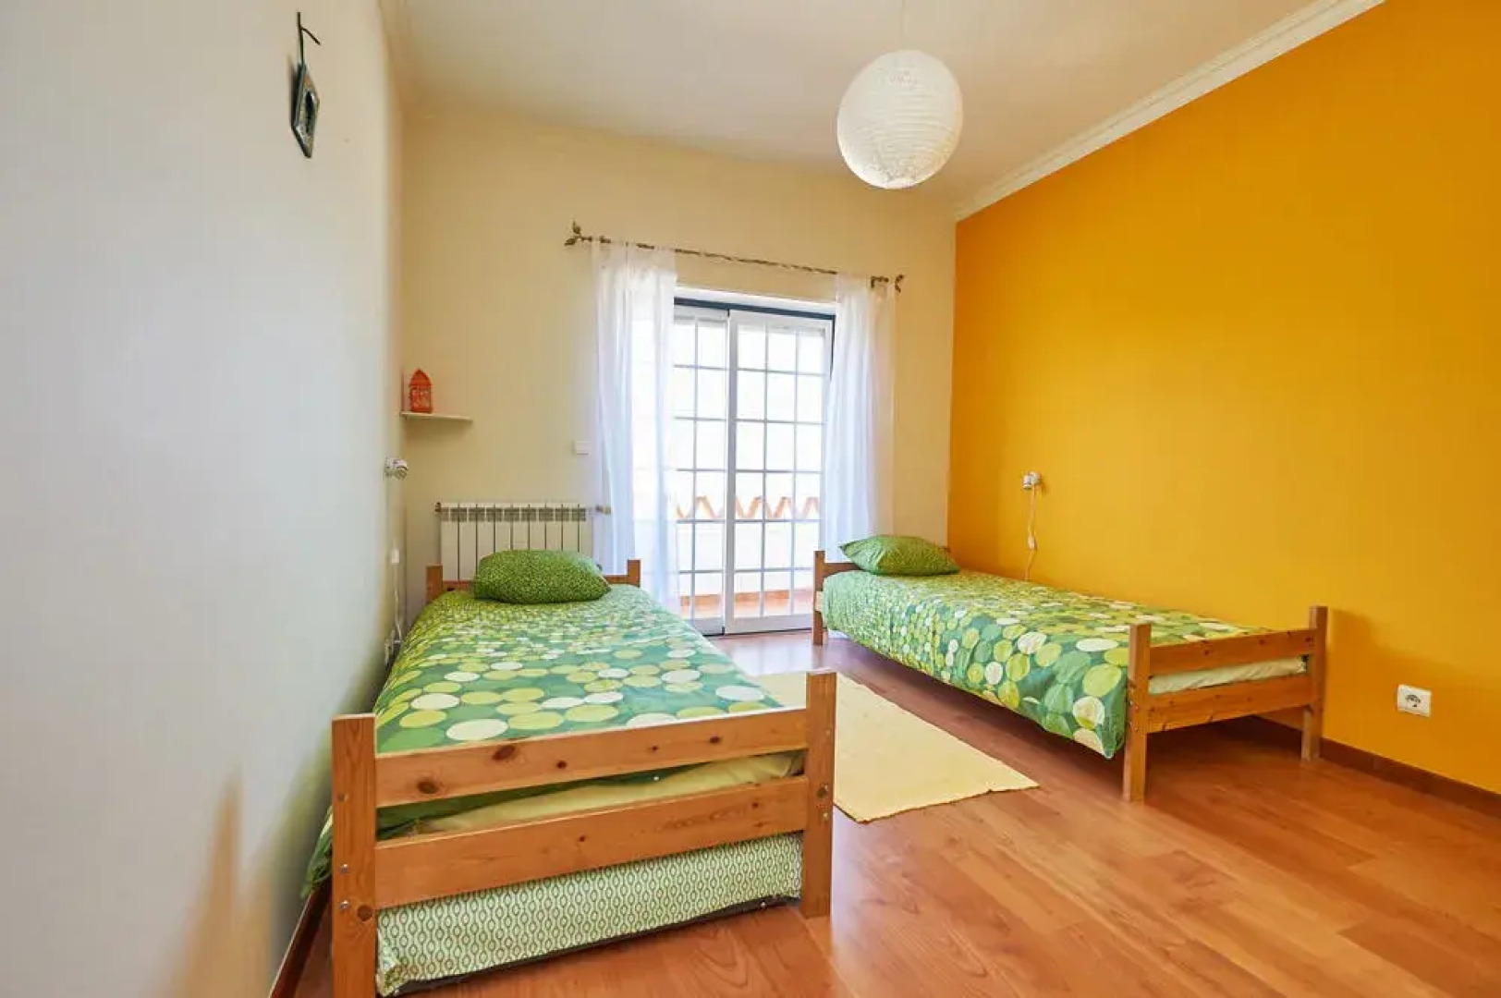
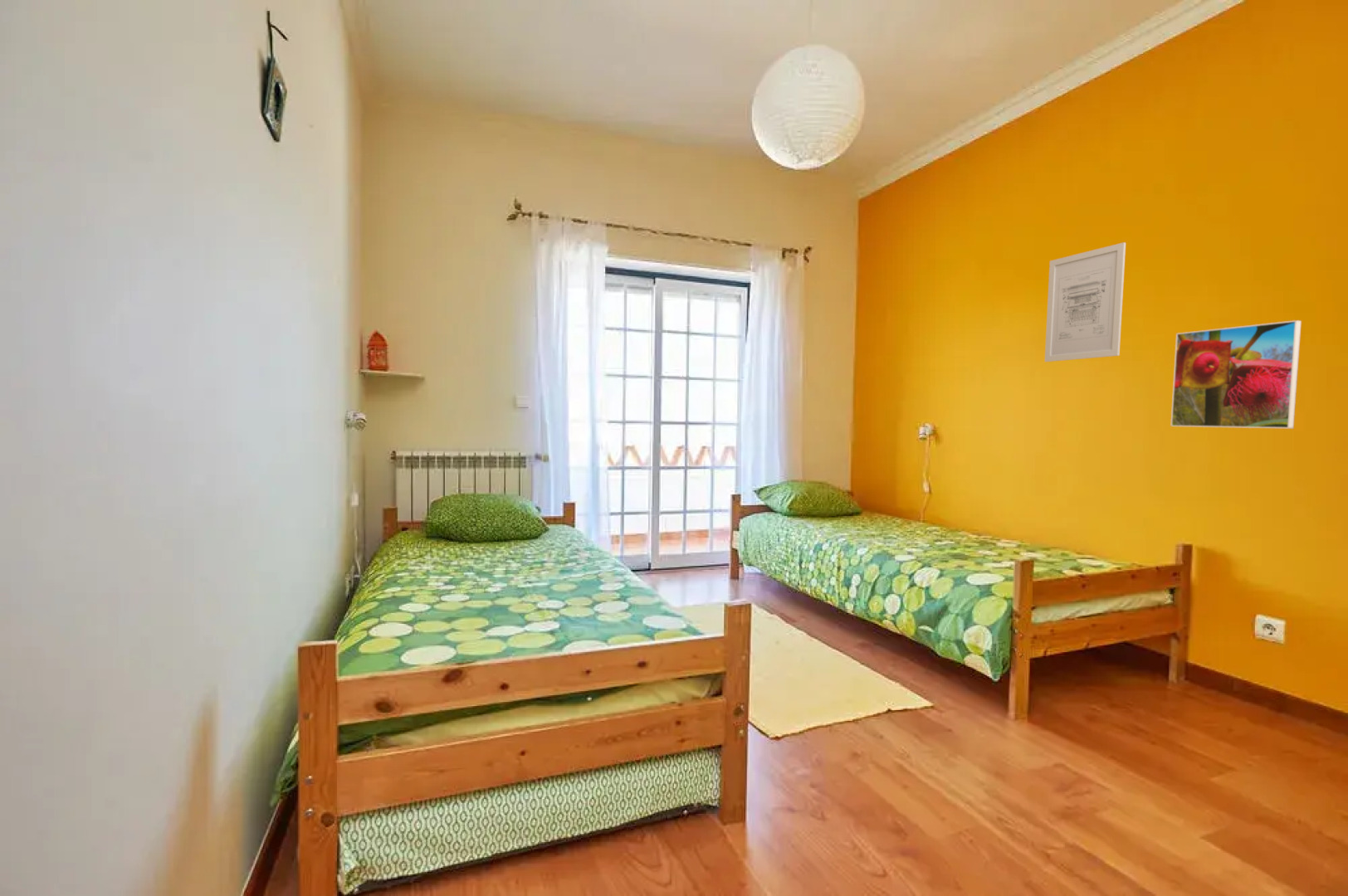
+ wall art [1044,241,1126,363]
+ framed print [1170,319,1302,429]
